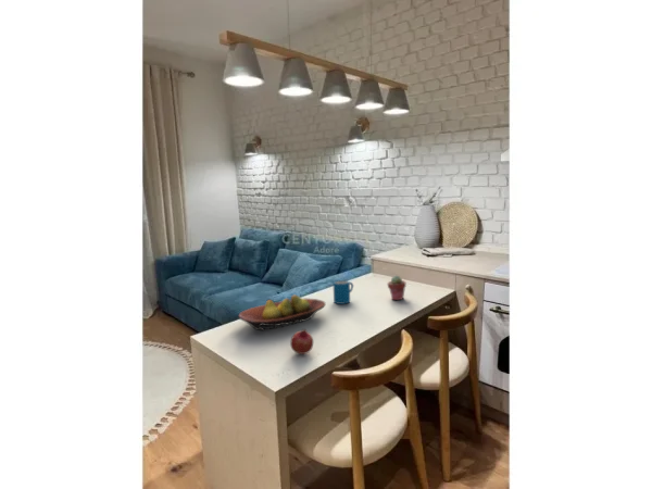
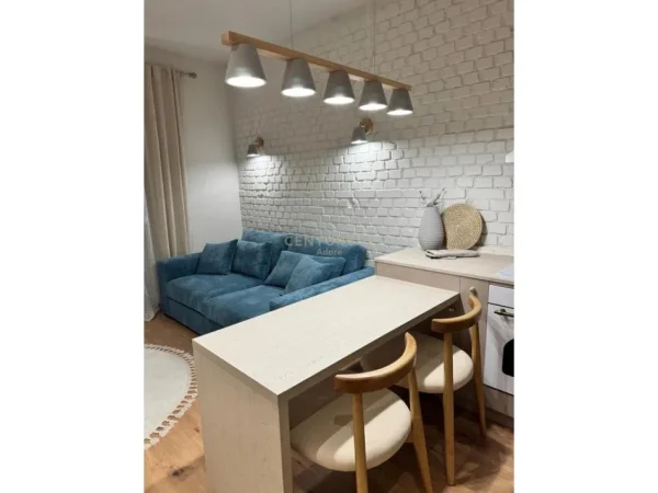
- potted succulent [387,275,408,301]
- fruit bowl [238,294,327,331]
- fruit [289,328,314,355]
- mug [331,279,354,305]
